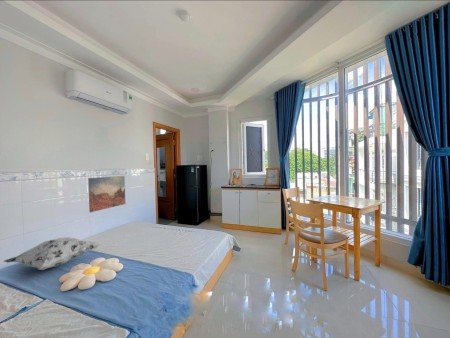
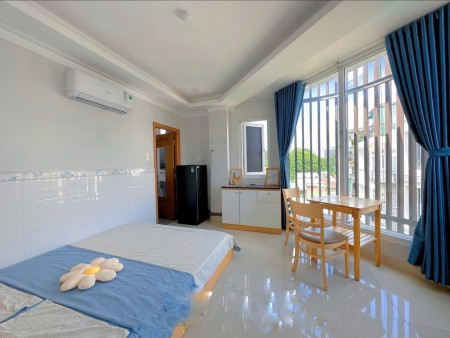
- wall art [87,175,126,213]
- decorative pillow [3,236,101,271]
